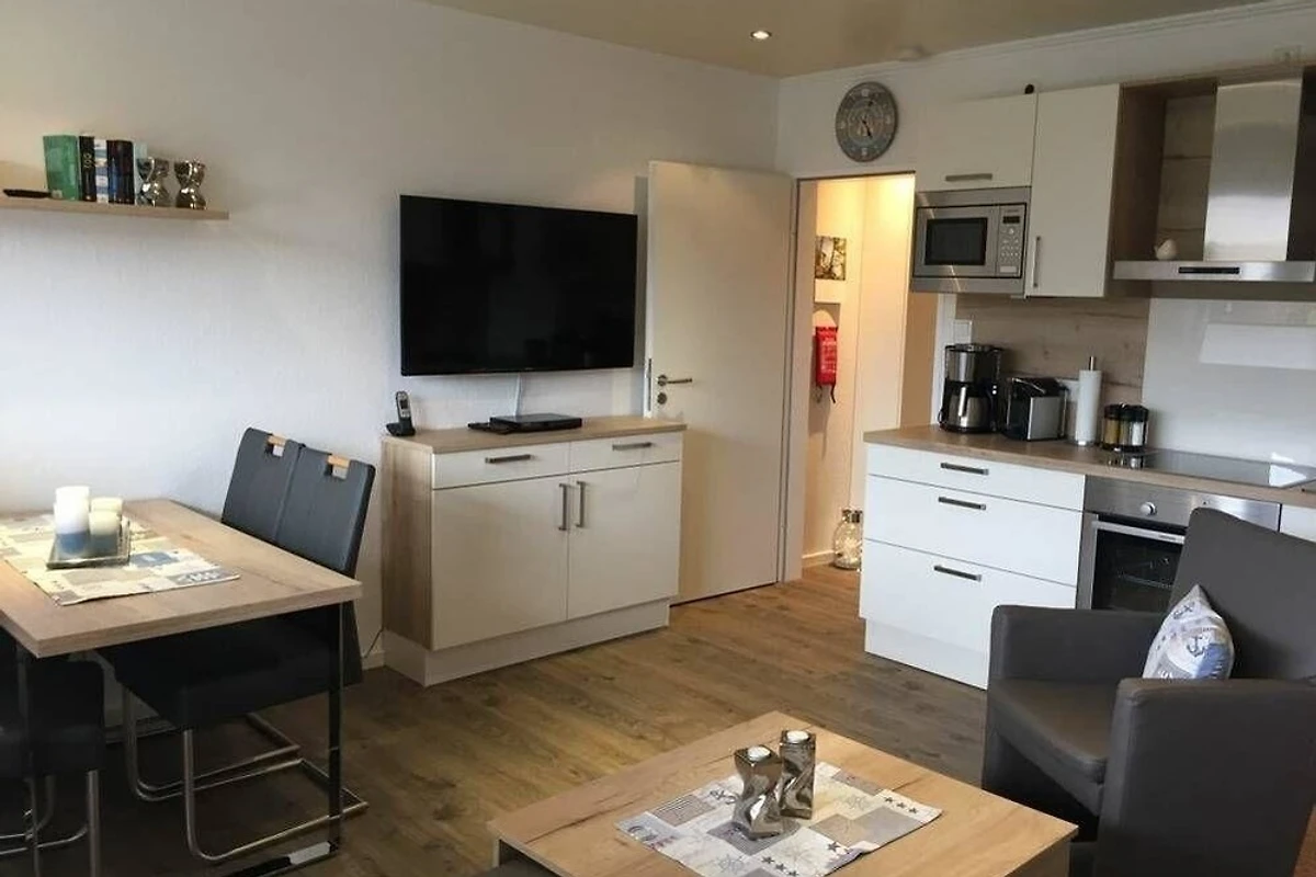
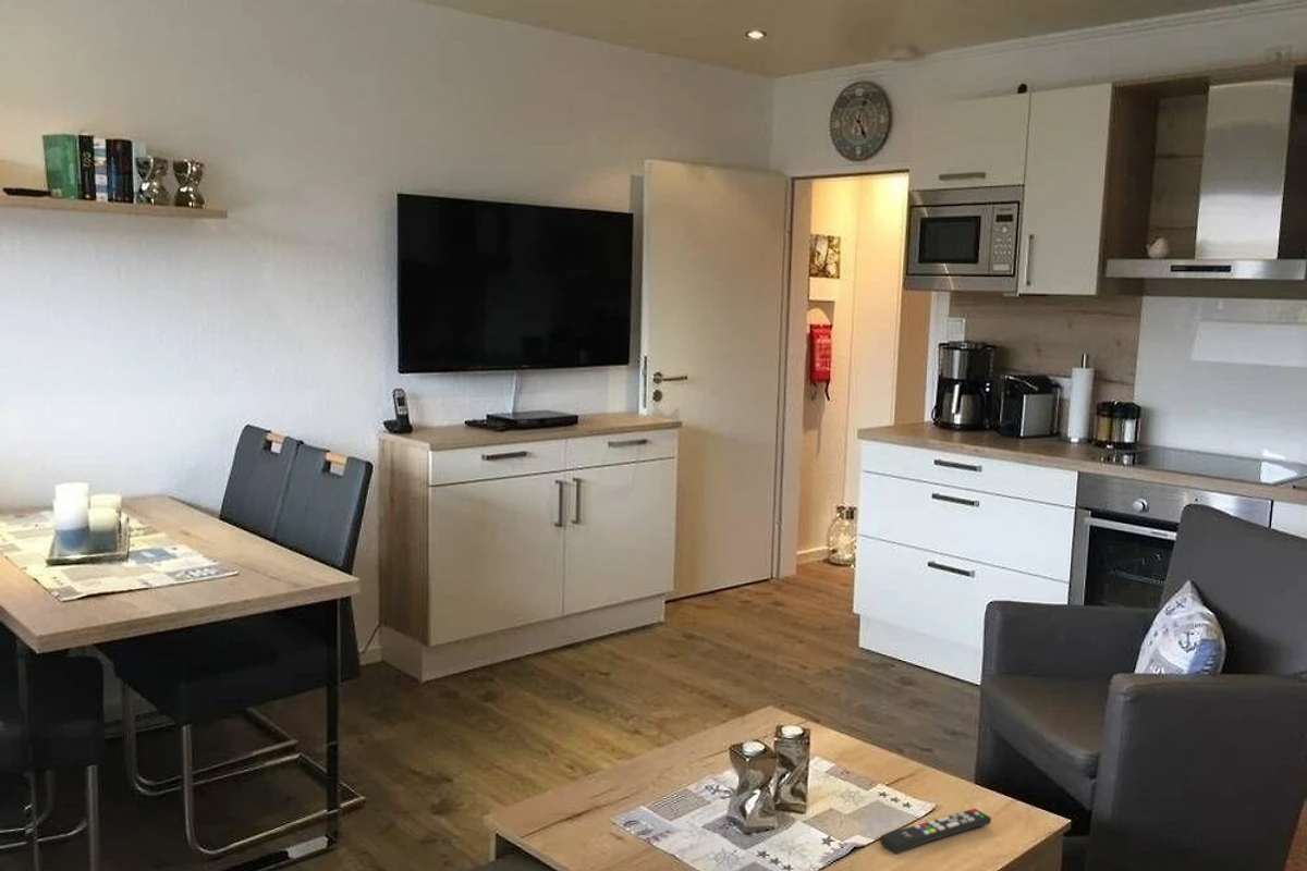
+ remote control [879,808,992,855]
